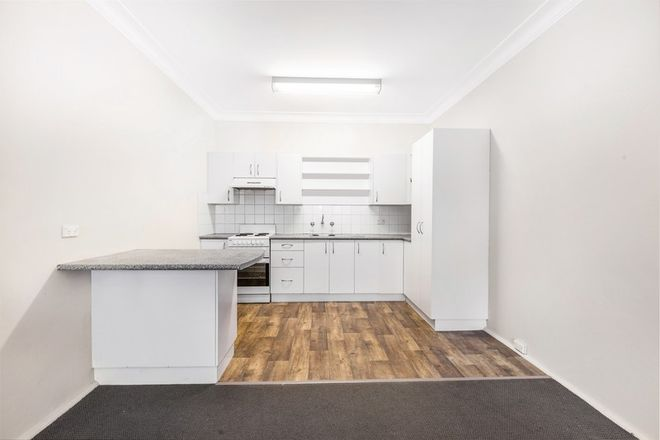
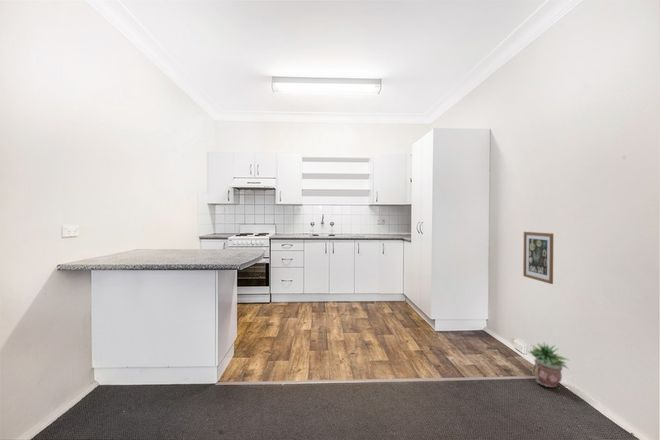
+ wall art [522,231,554,285]
+ potted plant [528,341,570,388]
